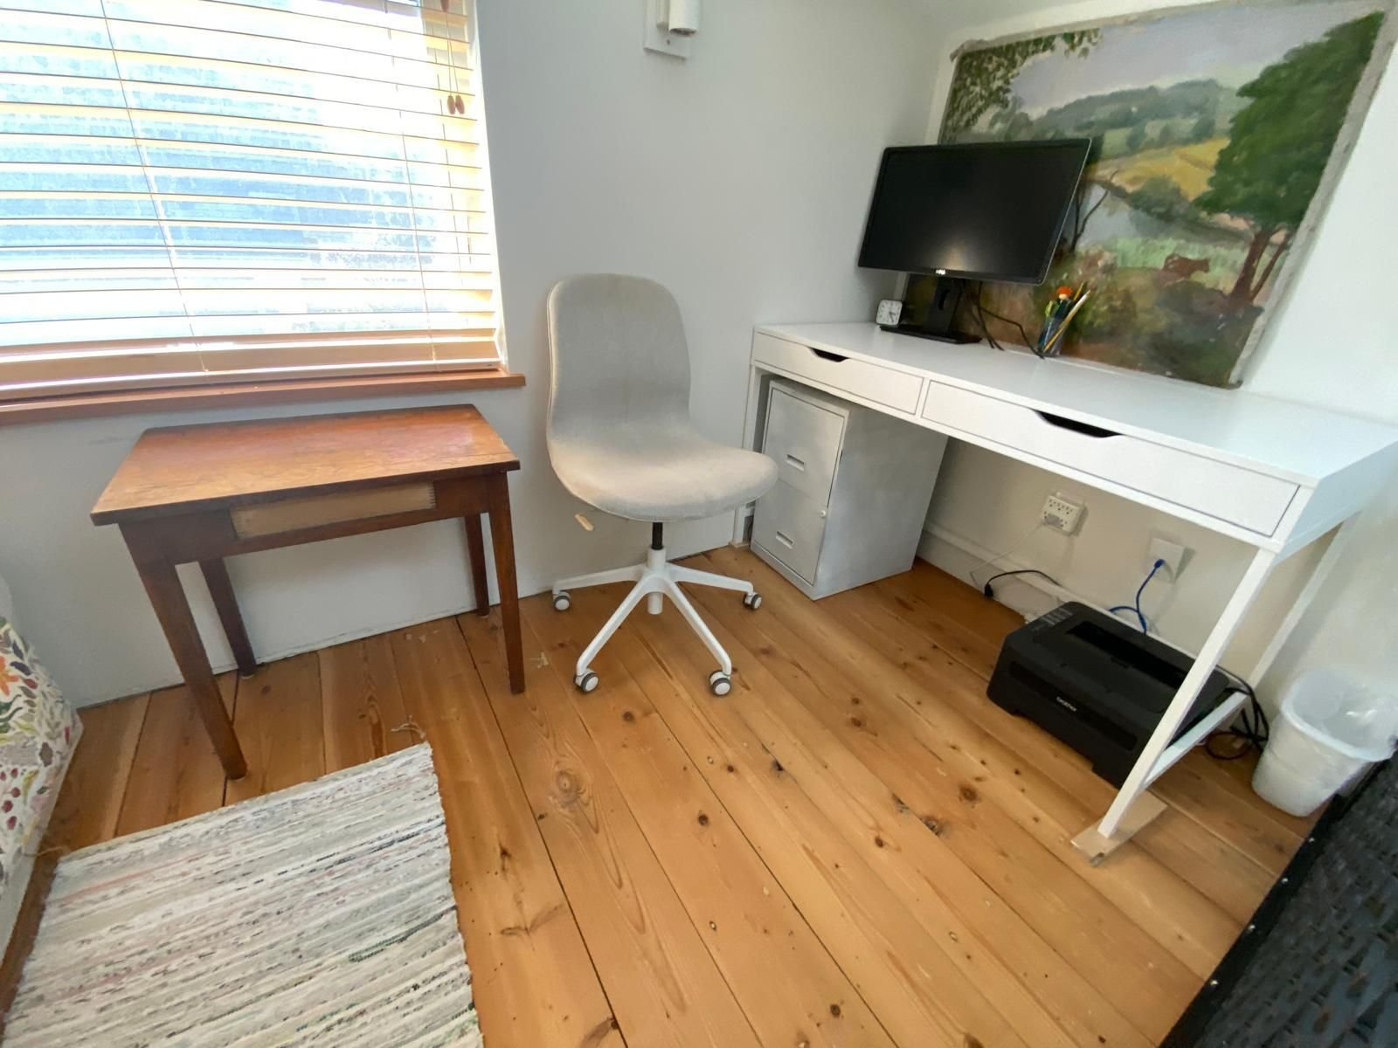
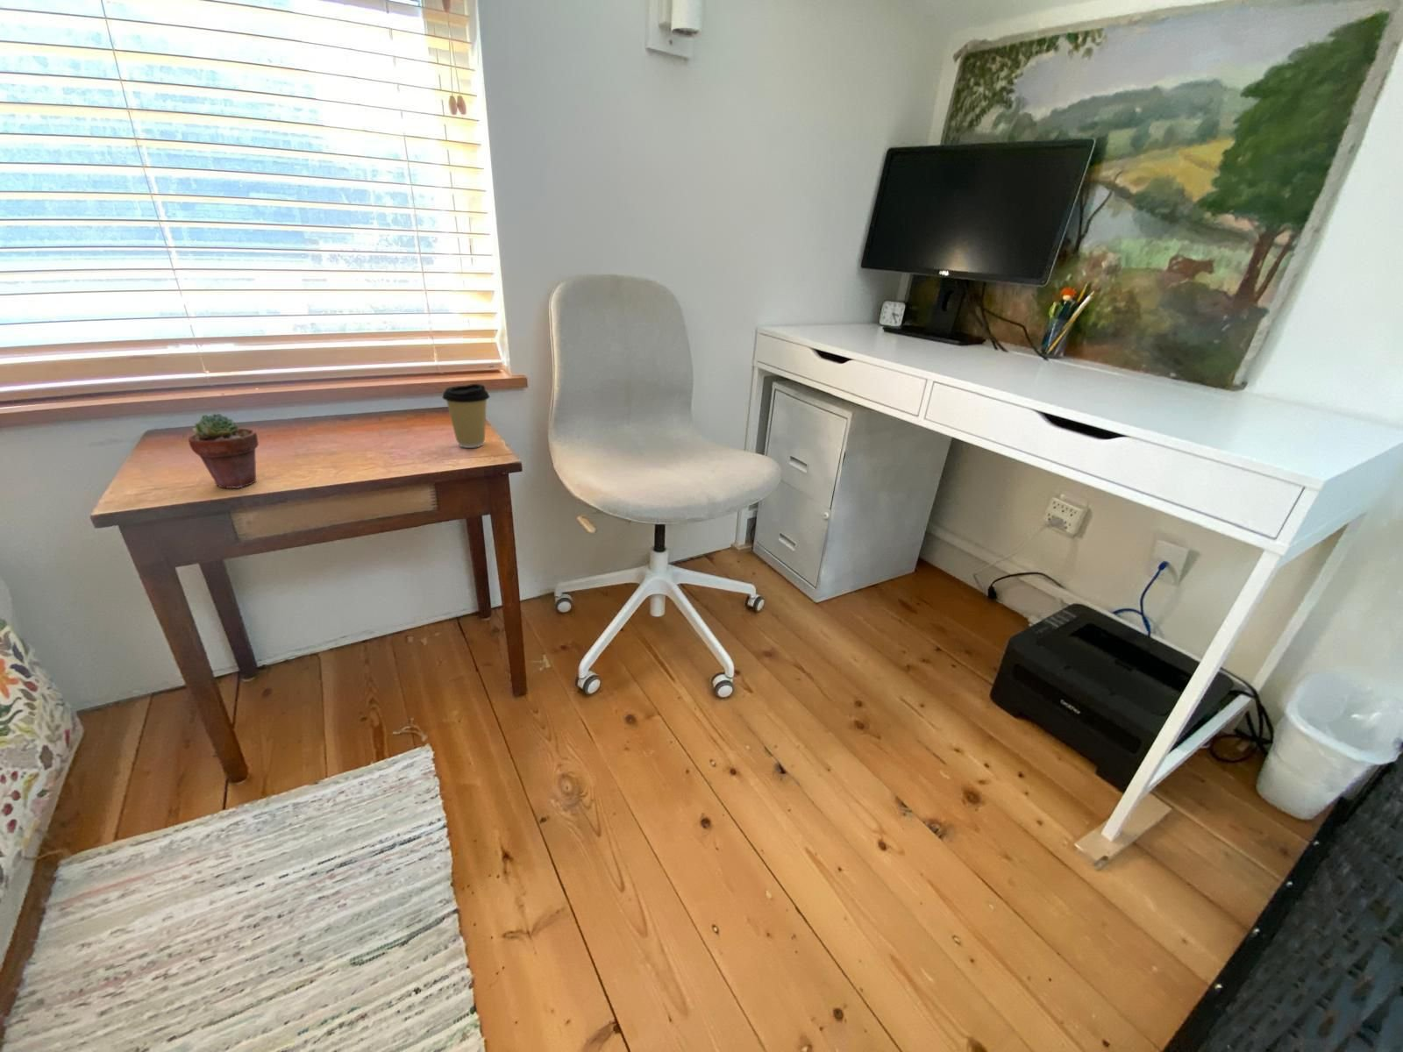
+ coffee cup [441,383,490,449]
+ potted succulent [188,413,260,490]
